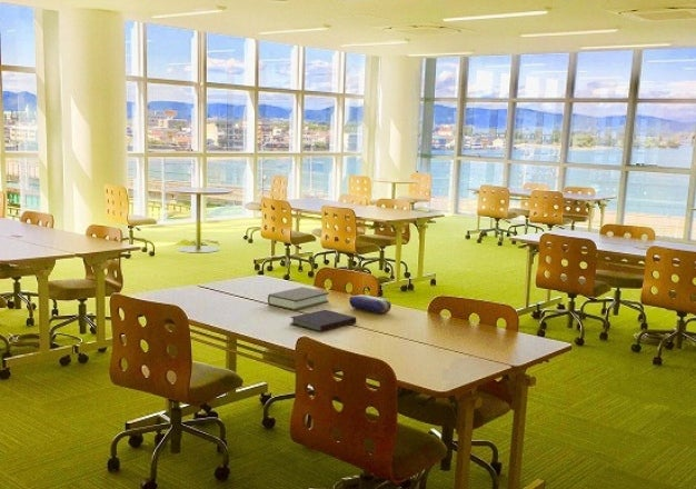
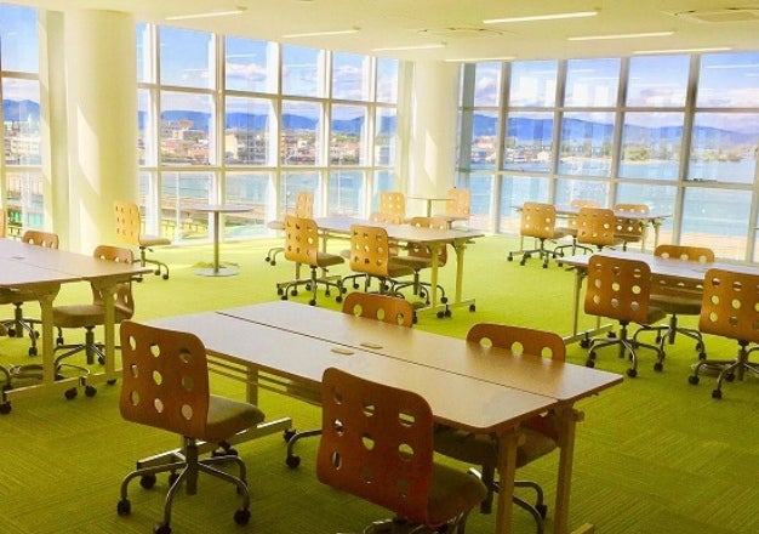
- pencil case [348,293,392,315]
- notebook [289,309,357,333]
- book [267,286,330,311]
